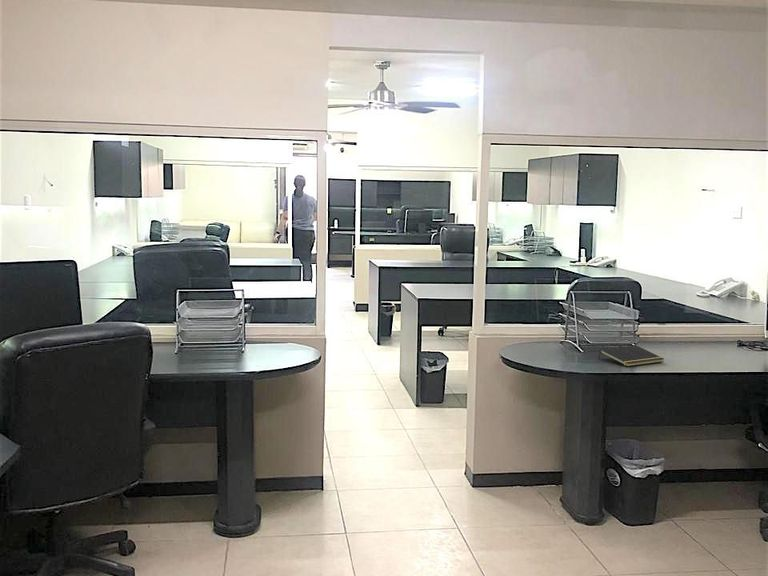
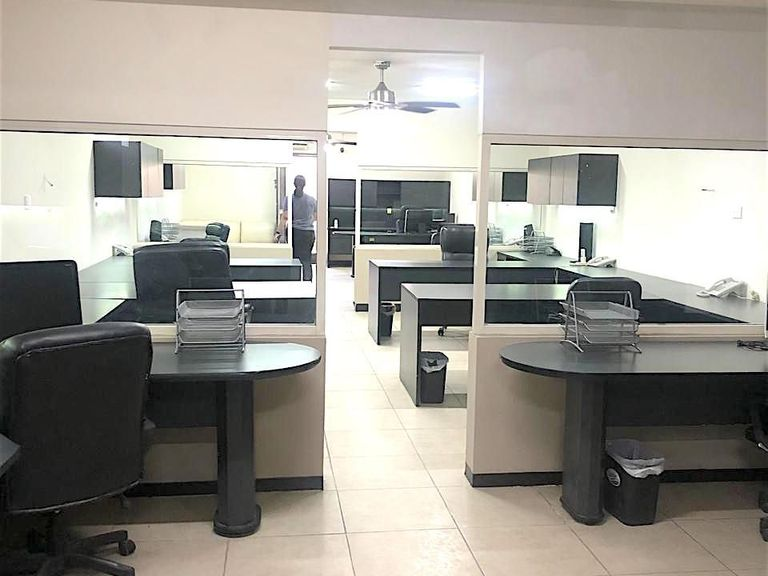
- notepad [597,344,665,367]
